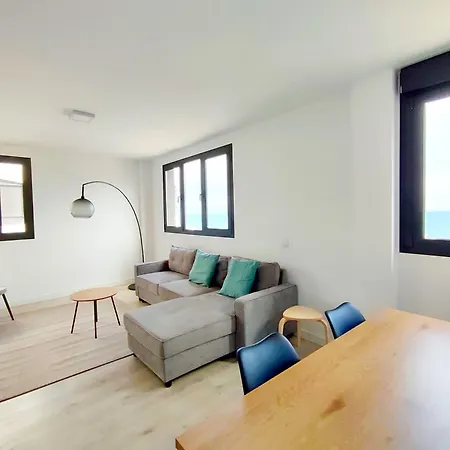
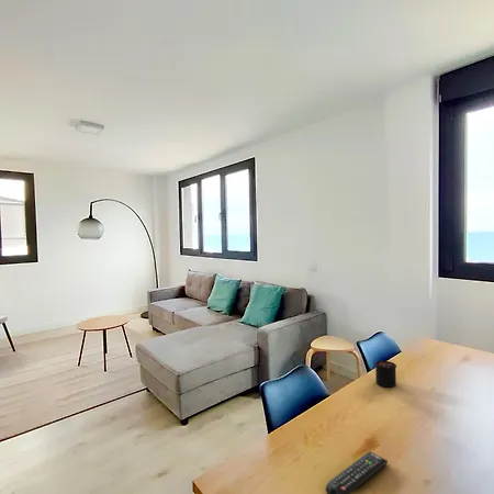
+ remote control [325,450,389,494]
+ candle [373,356,397,389]
